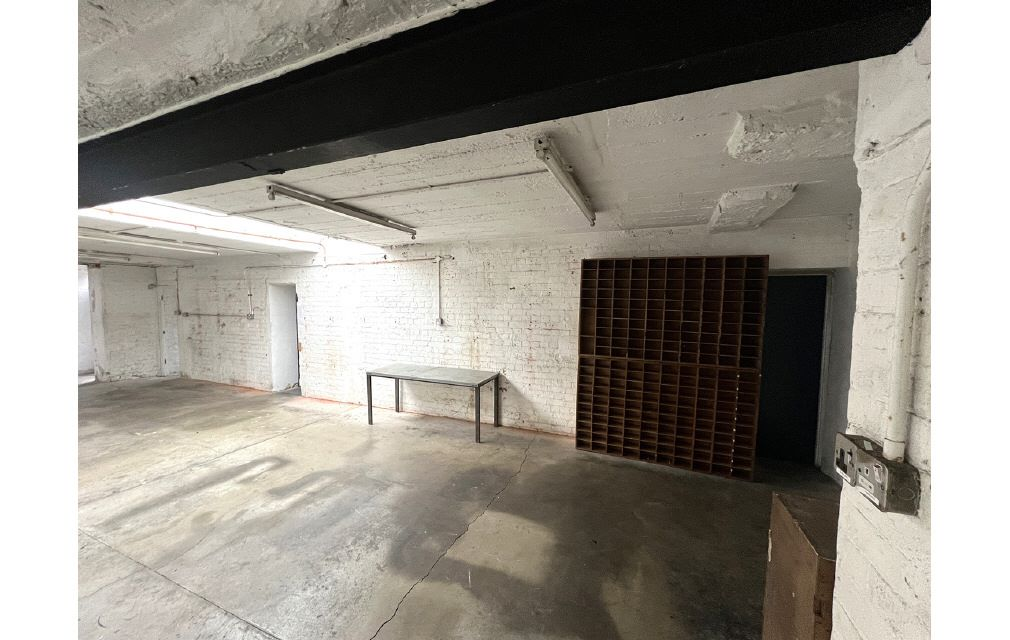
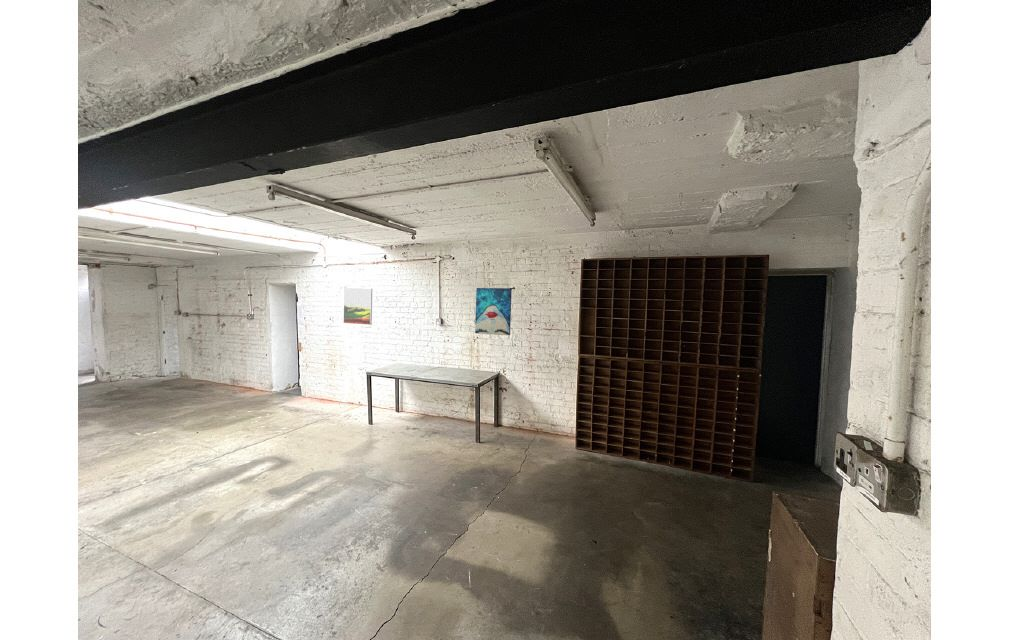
+ wall art [474,287,513,336]
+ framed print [342,287,373,326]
